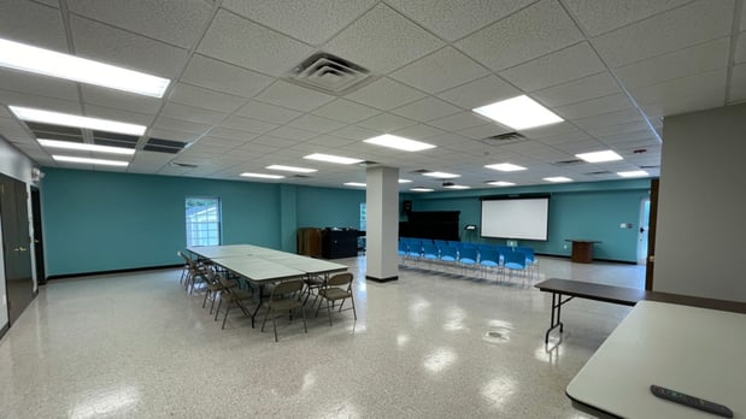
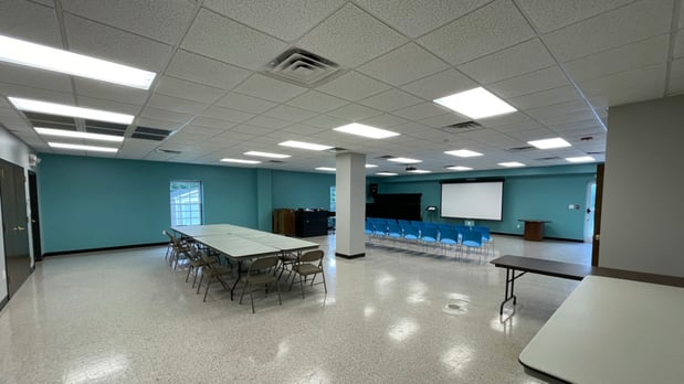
- remote control [648,384,734,419]
